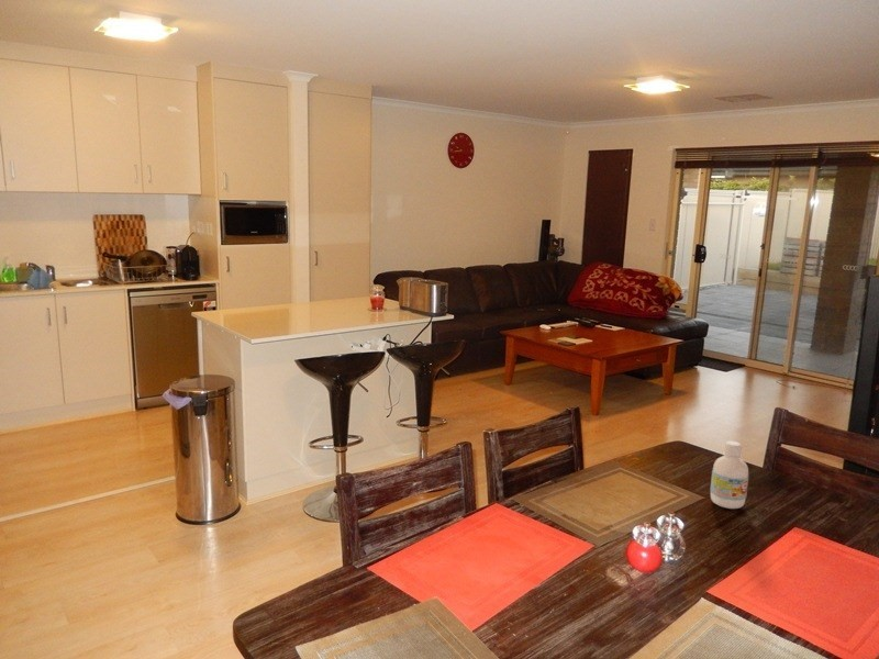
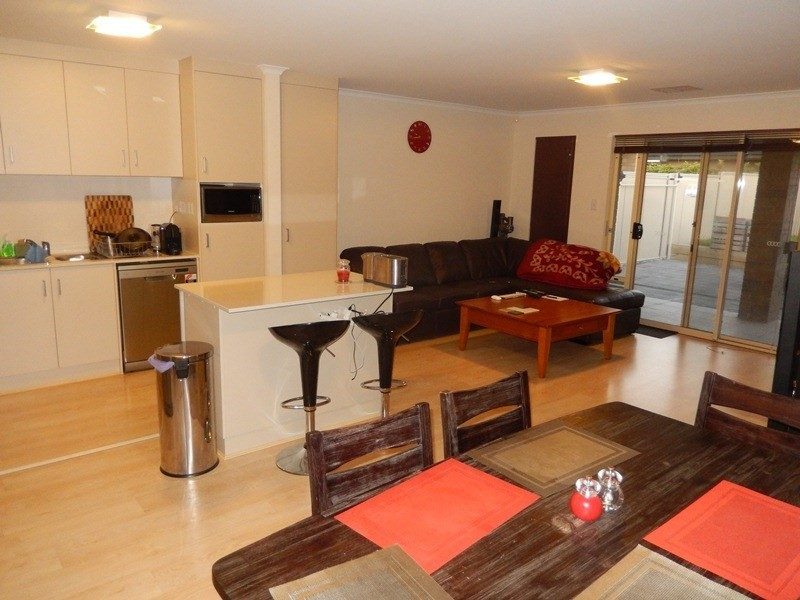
- bottle [709,440,749,510]
